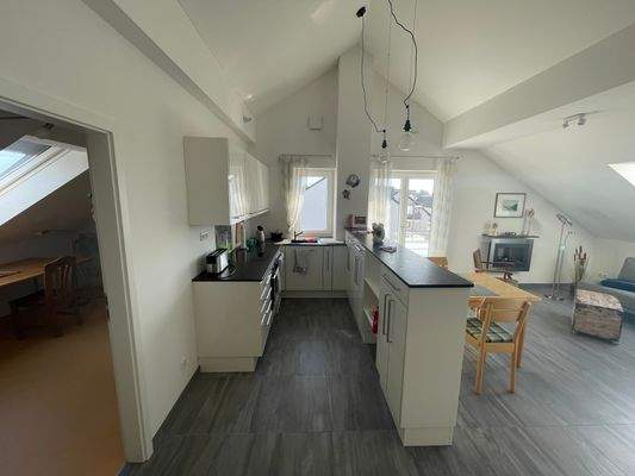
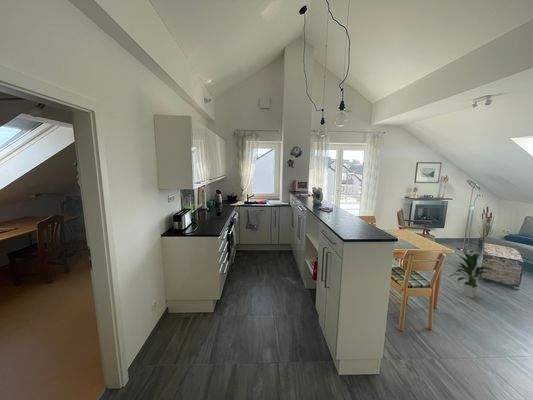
+ indoor plant [447,250,497,299]
